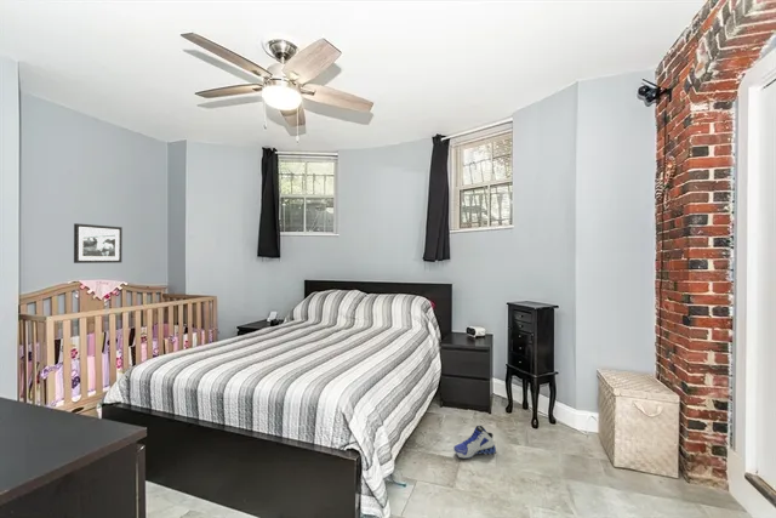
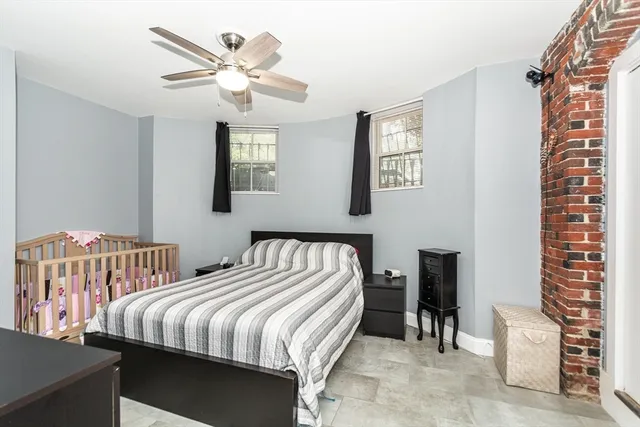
- picture frame [73,222,124,264]
- sneaker [452,425,497,460]
